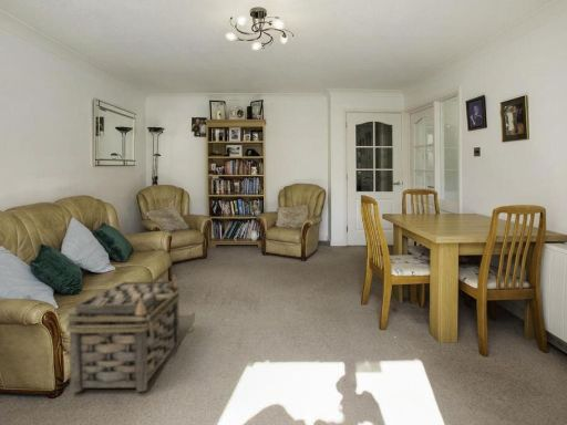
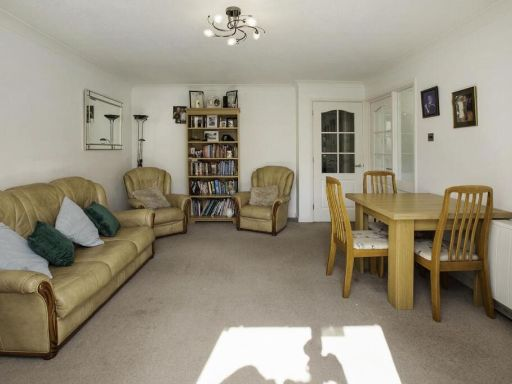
- basket [64,273,182,393]
